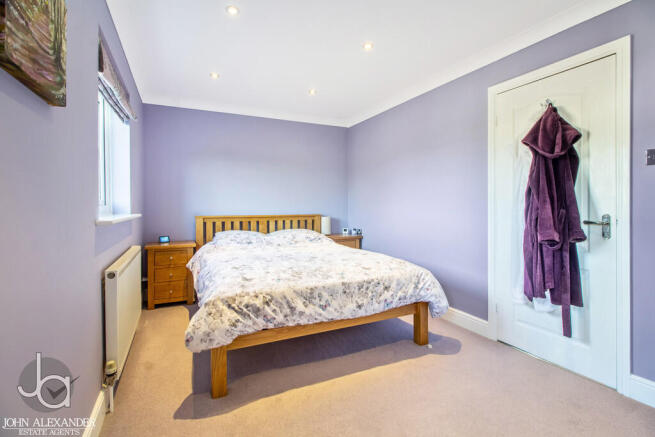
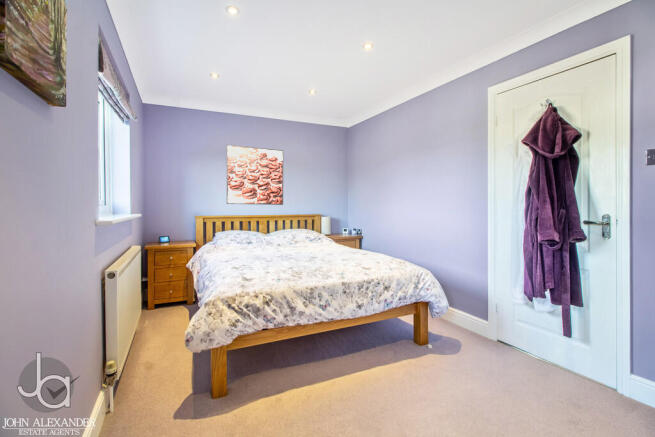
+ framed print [226,144,284,206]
